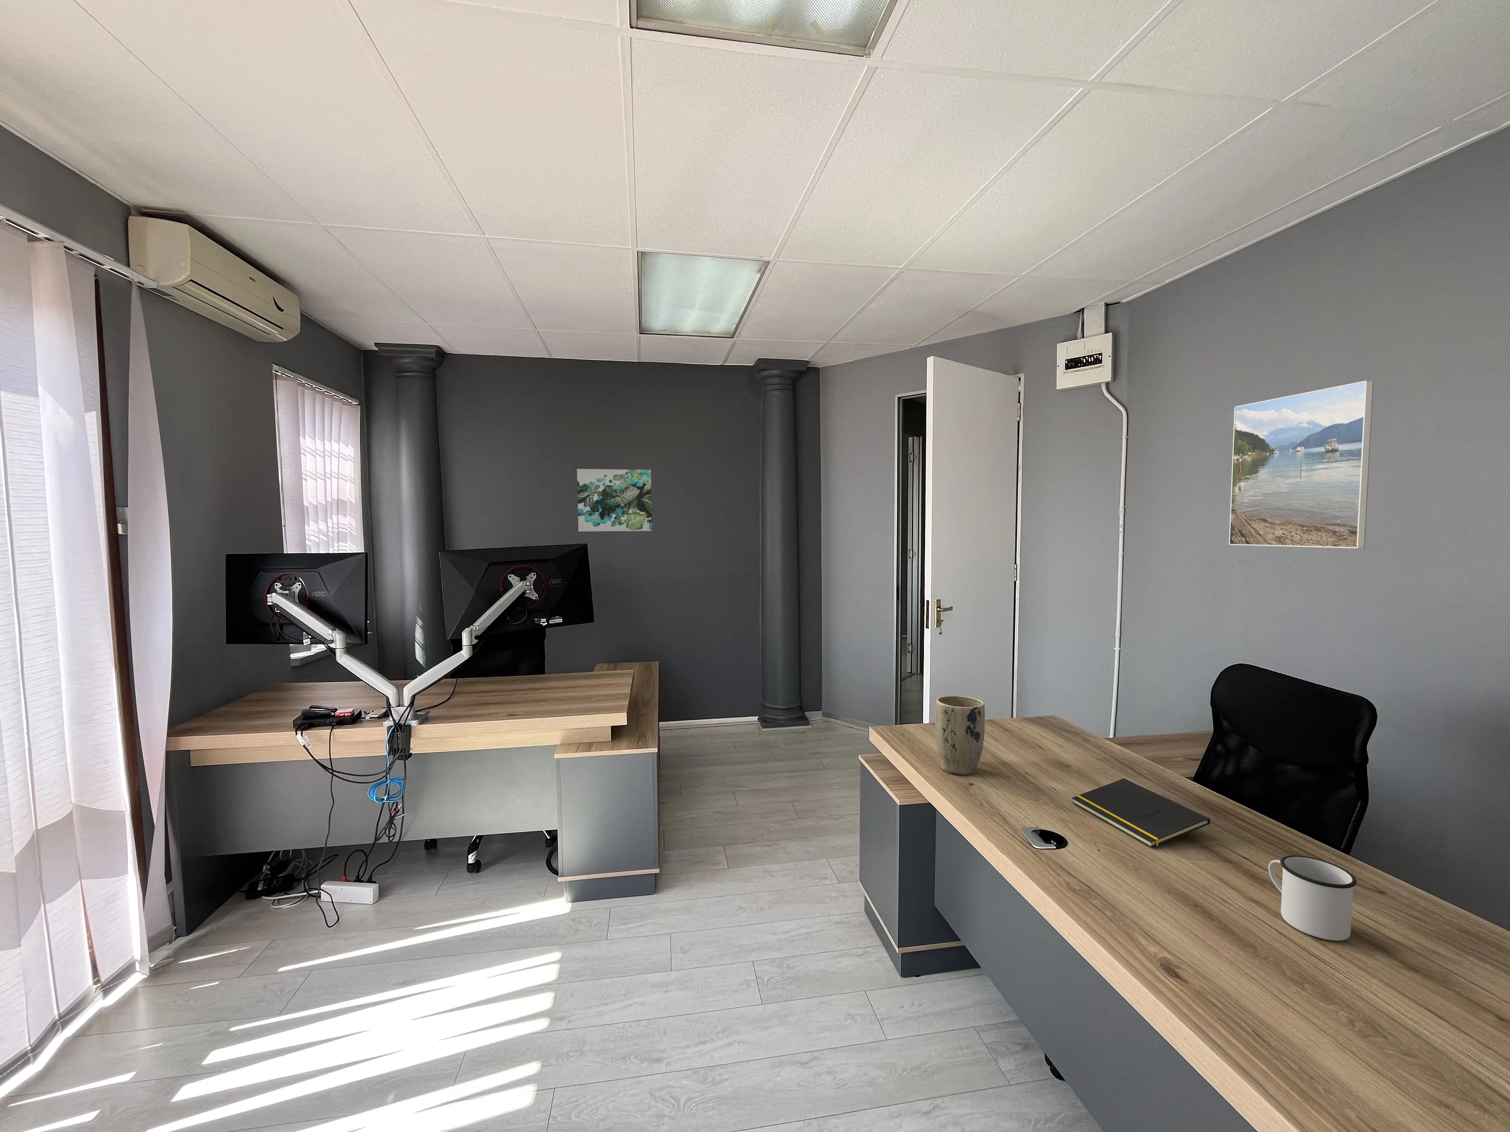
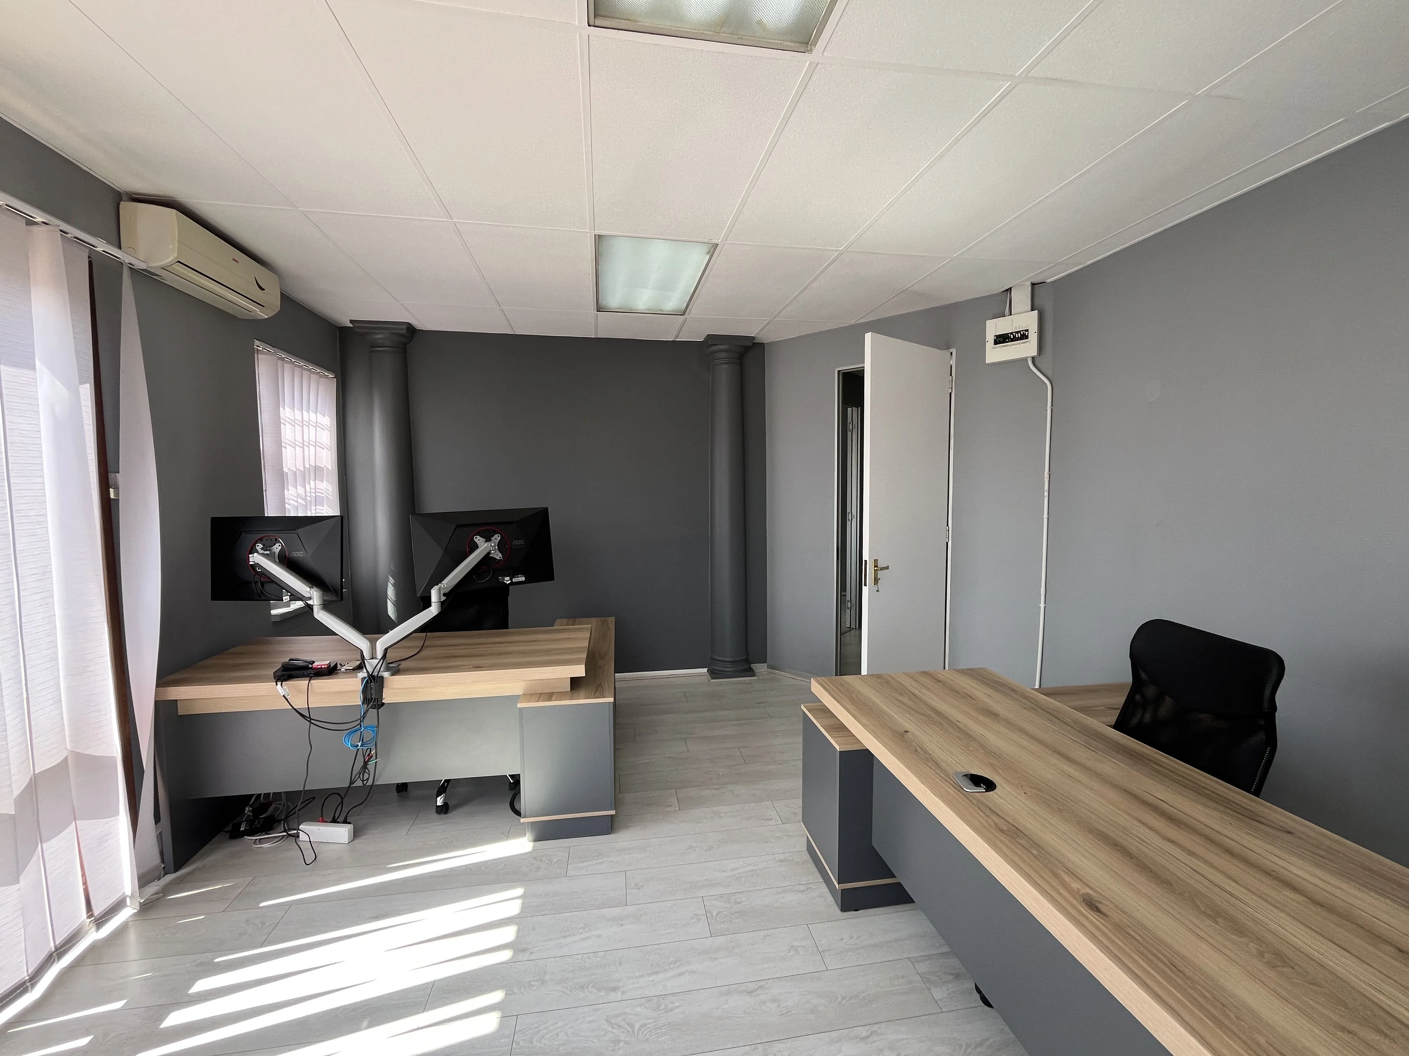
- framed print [1228,381,1374,549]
- notepad [1071,778,1210,848]
- wall art [577,468,653,532]
- plant pot [935,696,984,775]
- mug [1269,855,1357,941]
